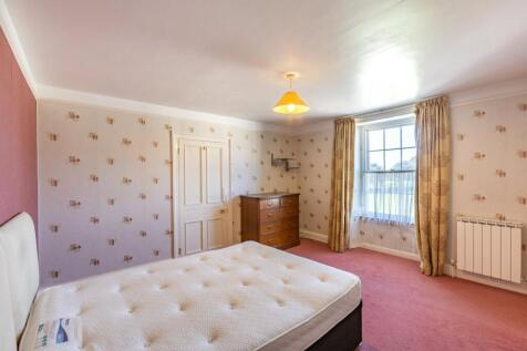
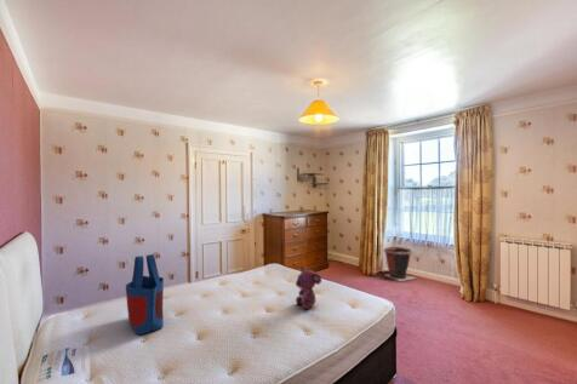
+ waste bin [383,246,417,282]
+ teddy bear [295,265,322,310]
+ tote bag [125,253,165,337]
